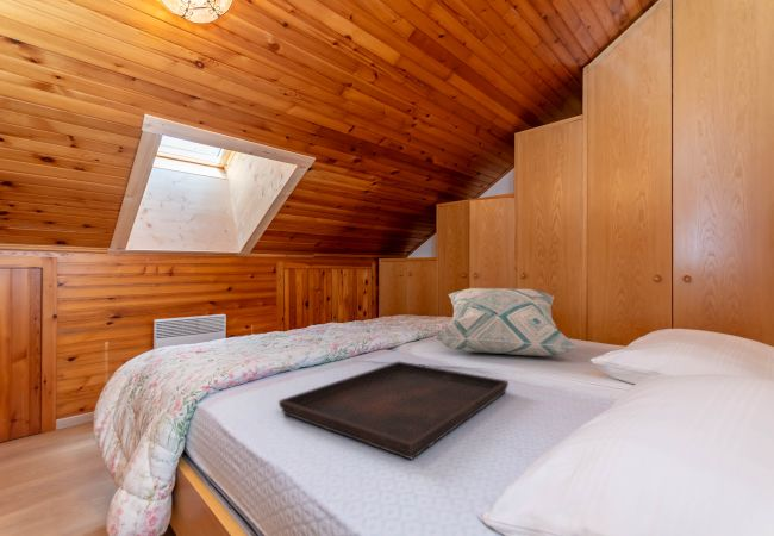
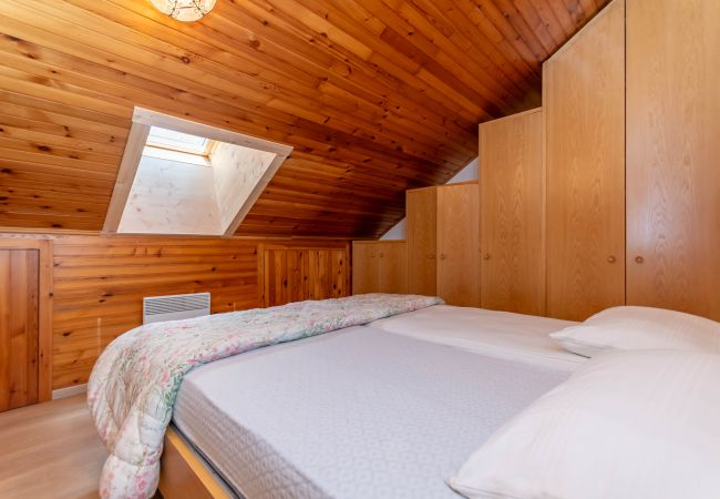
- serving tray [277,360,510,460]
- decorative pillow [433,287,579,357]
